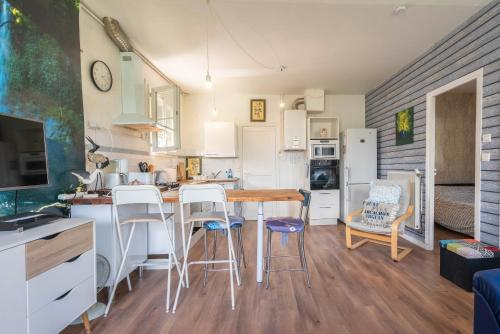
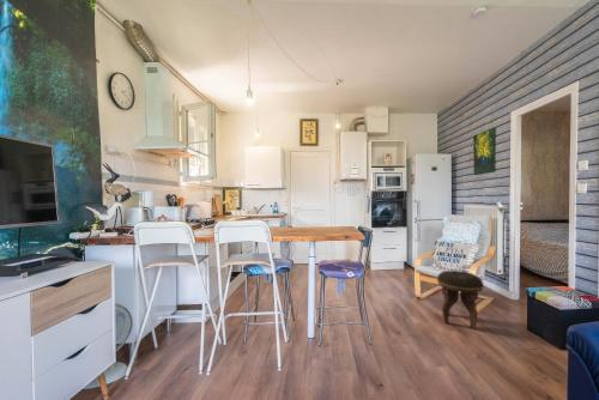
+ footstool [436,269,485,331]
